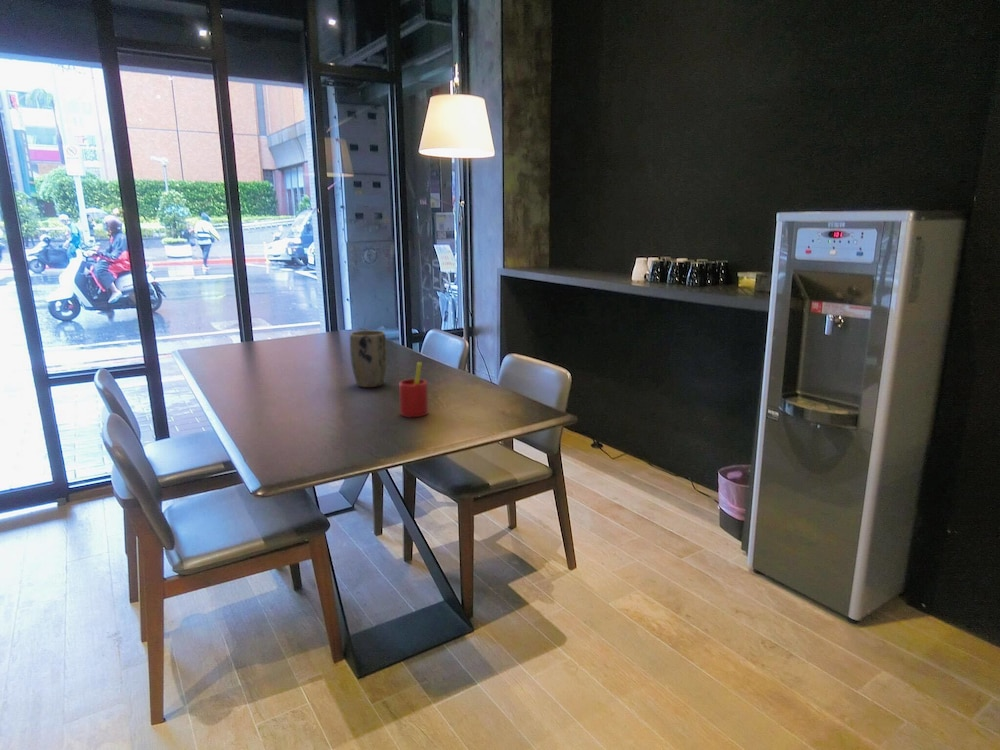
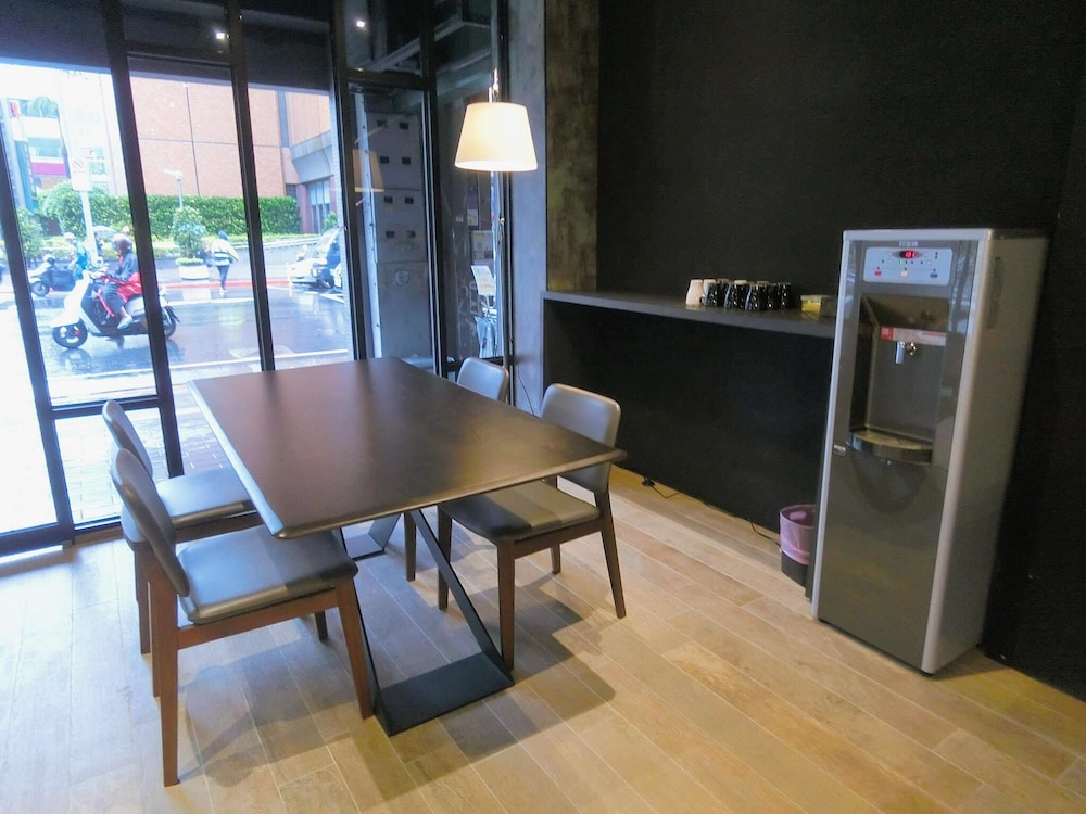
- plant pot [349,329,388,388]
- straw [398,361,429,418]
